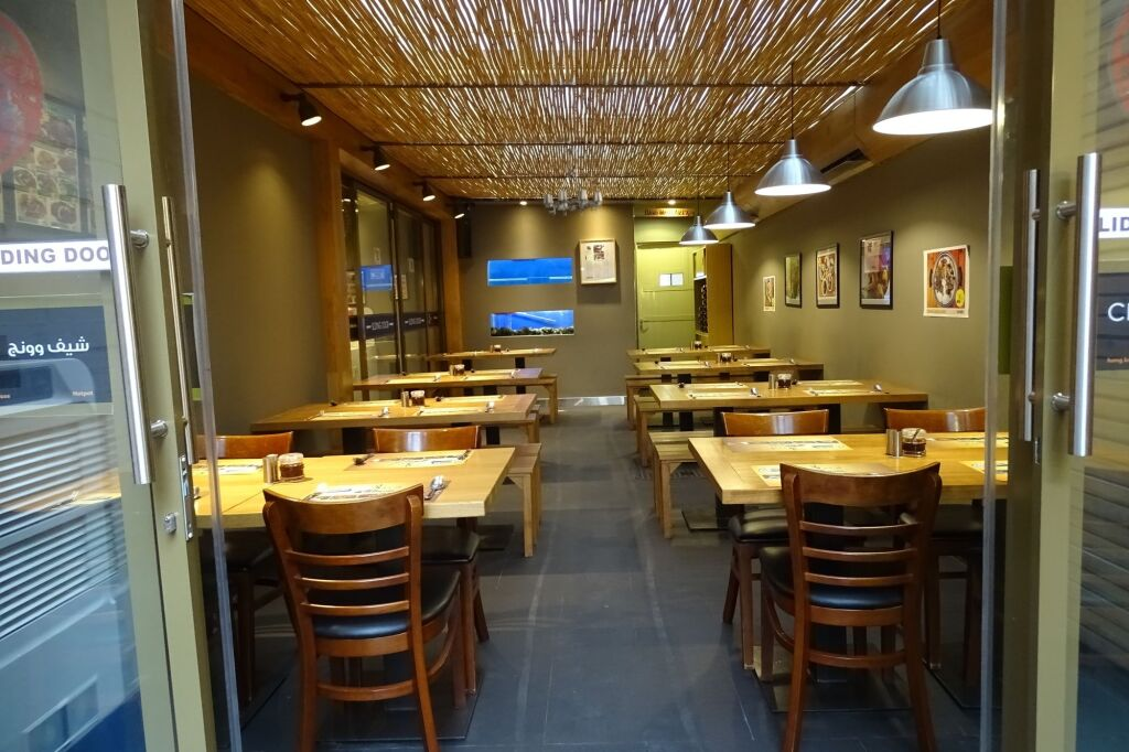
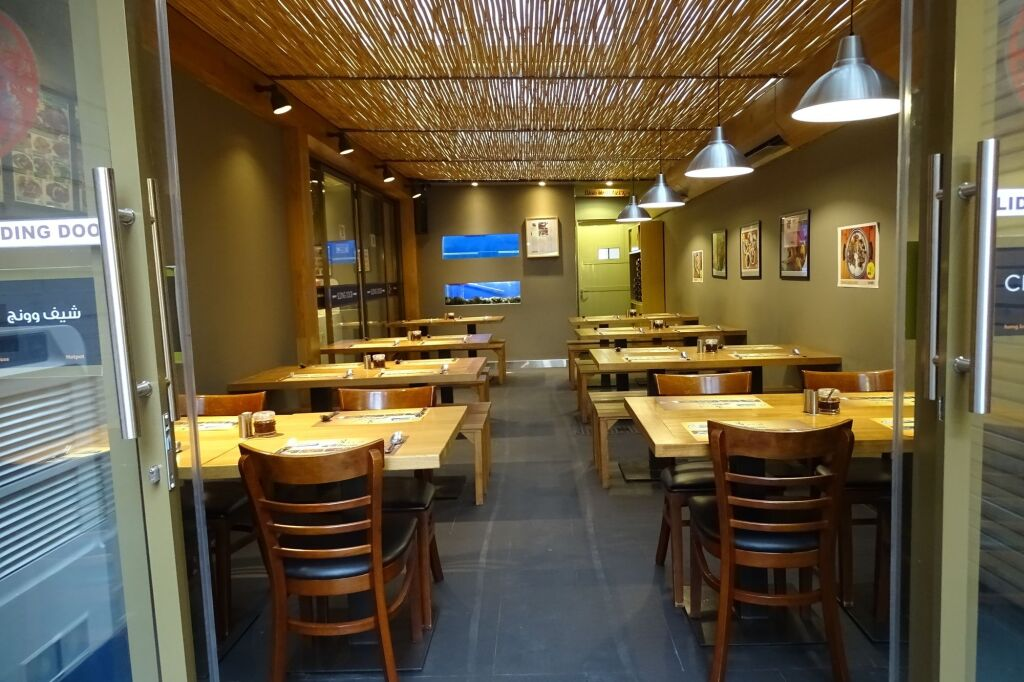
- chandelier [542,148,603,217]
